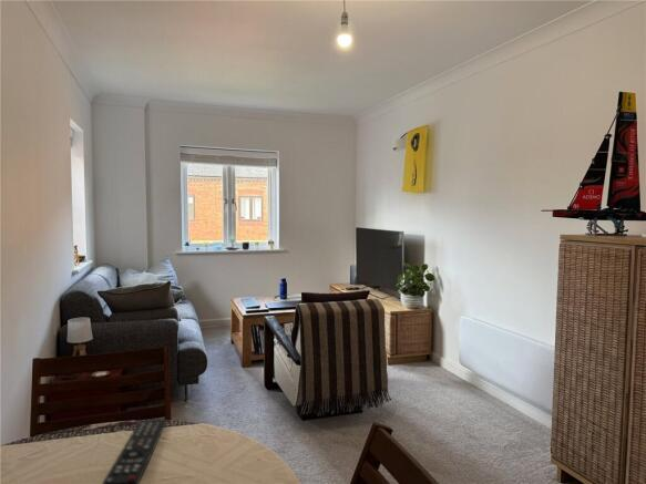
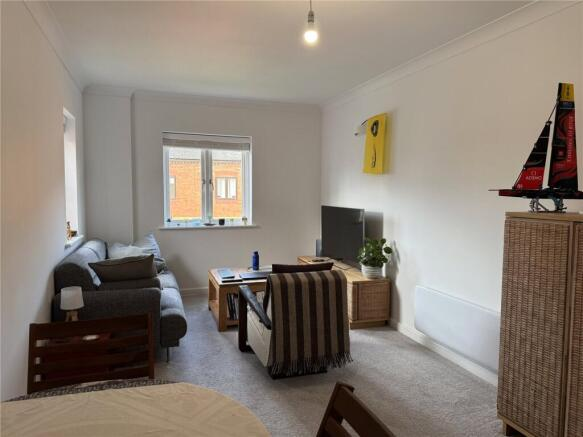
- remote control [101,419,167,484]
